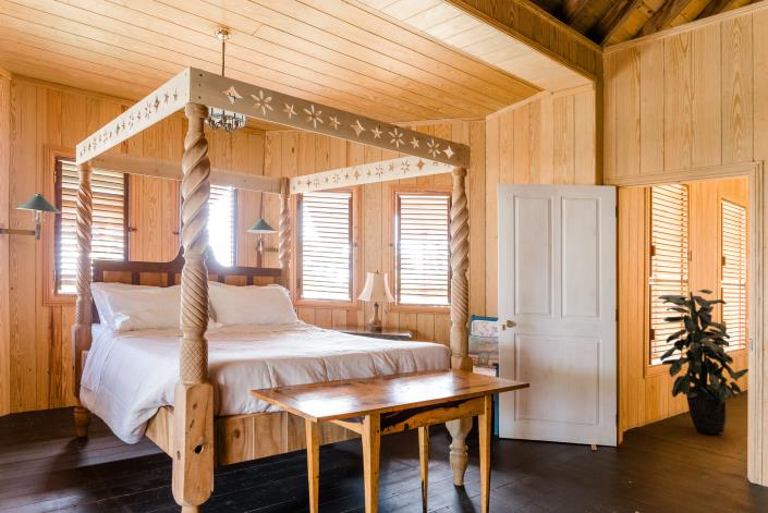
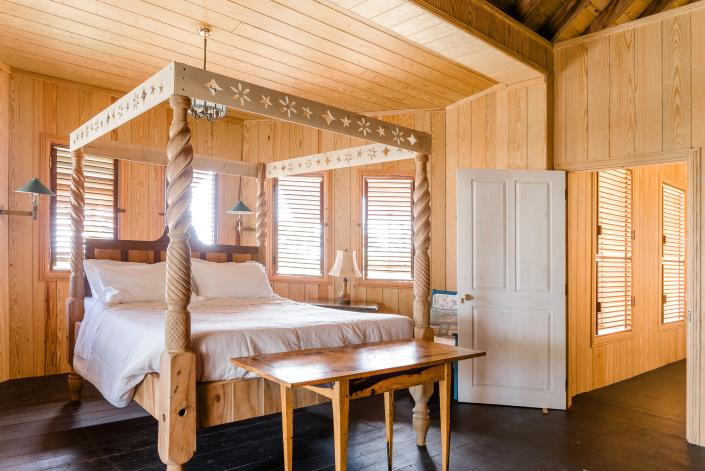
- indoor plant [657,289,749,435]
